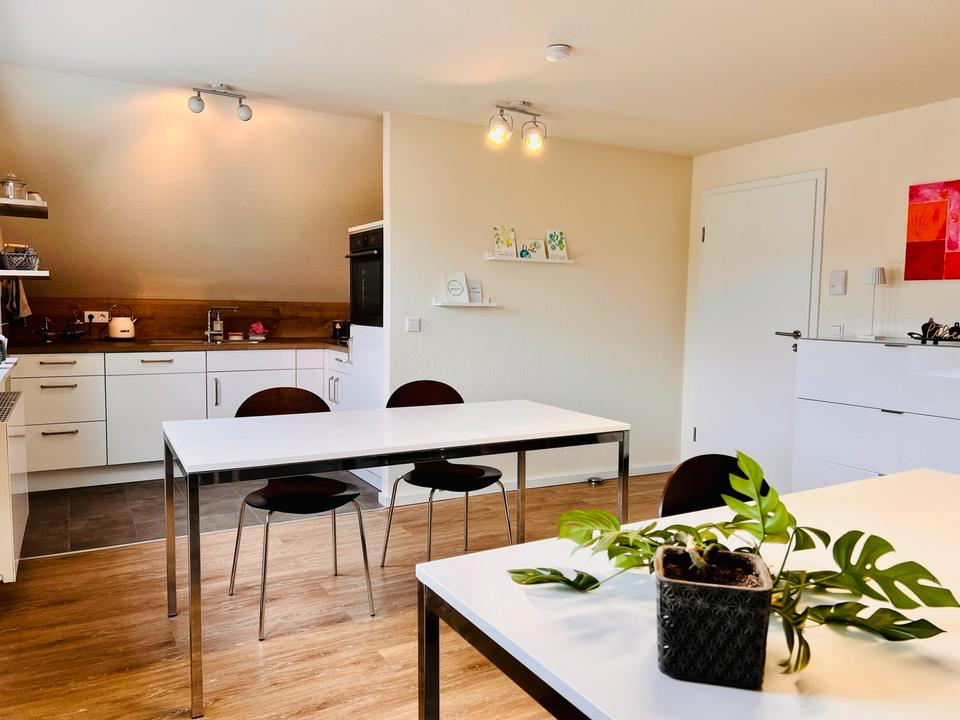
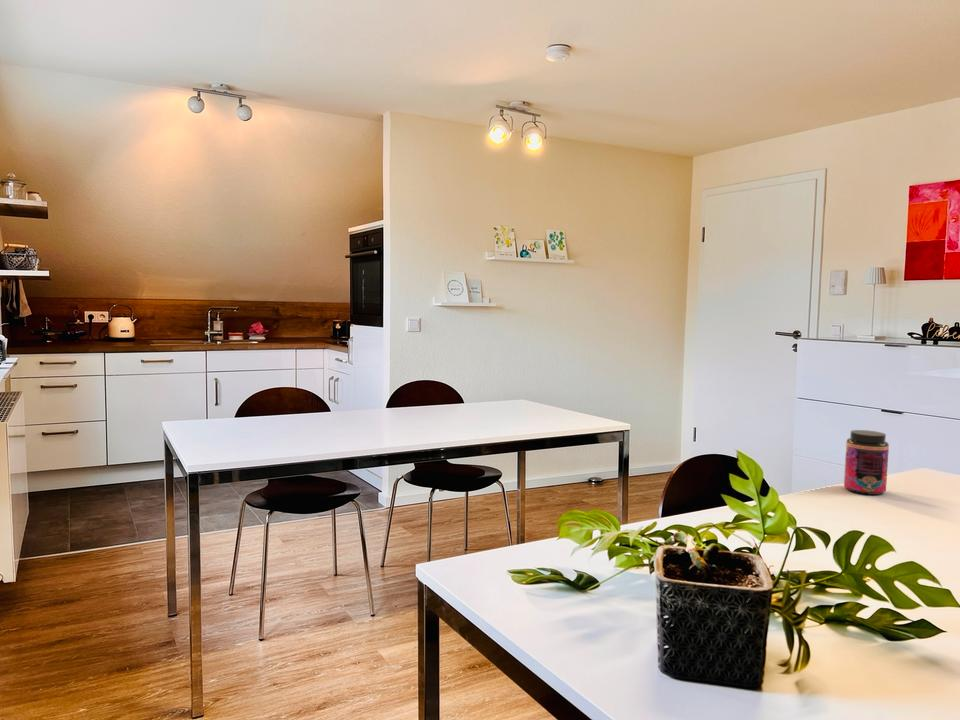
+ jar [843,429,890,496]
